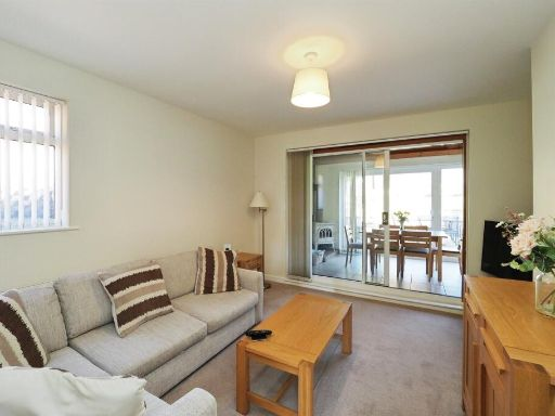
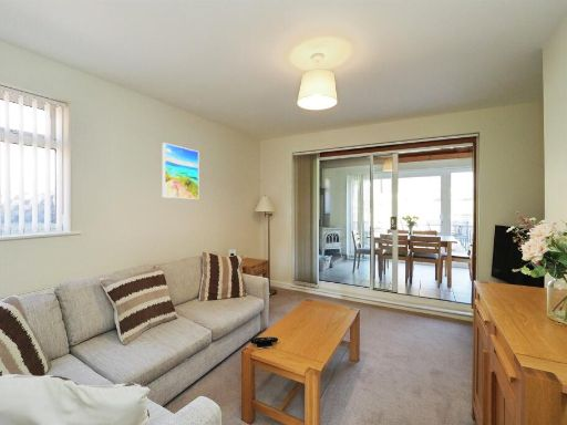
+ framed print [162,142,199,200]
